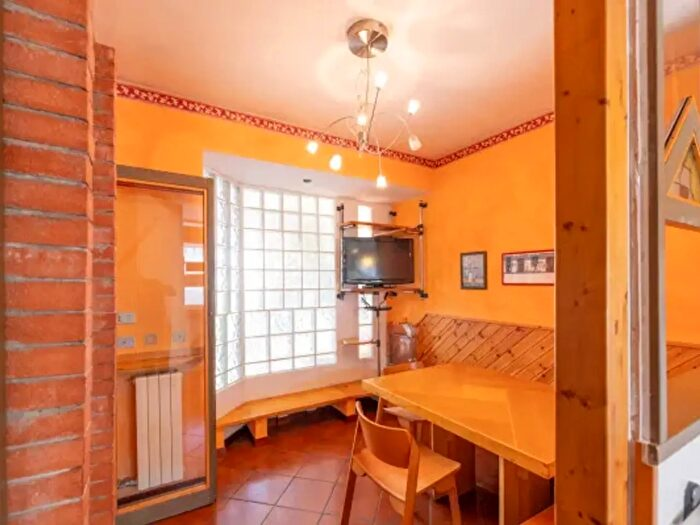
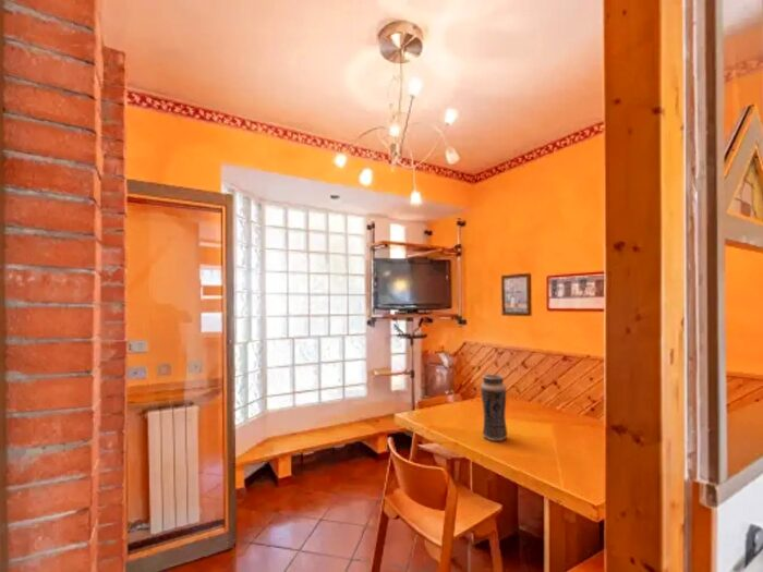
+ vase [480,373,509,442]
